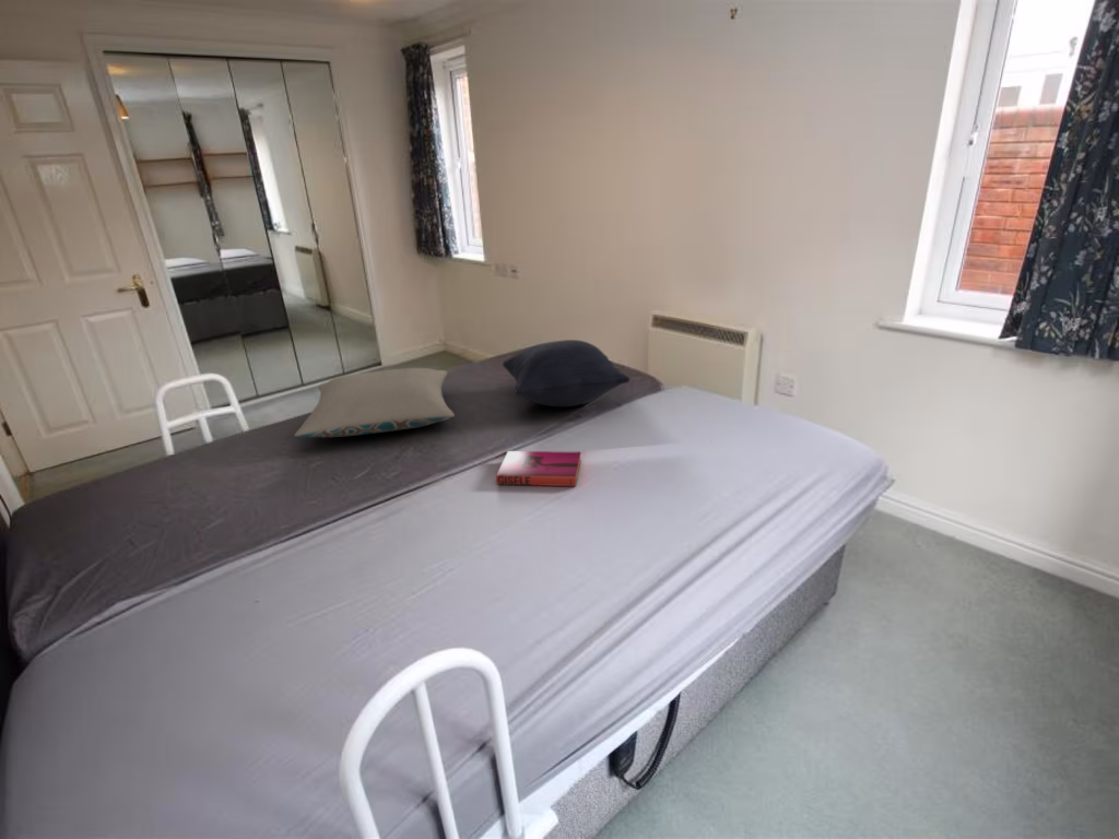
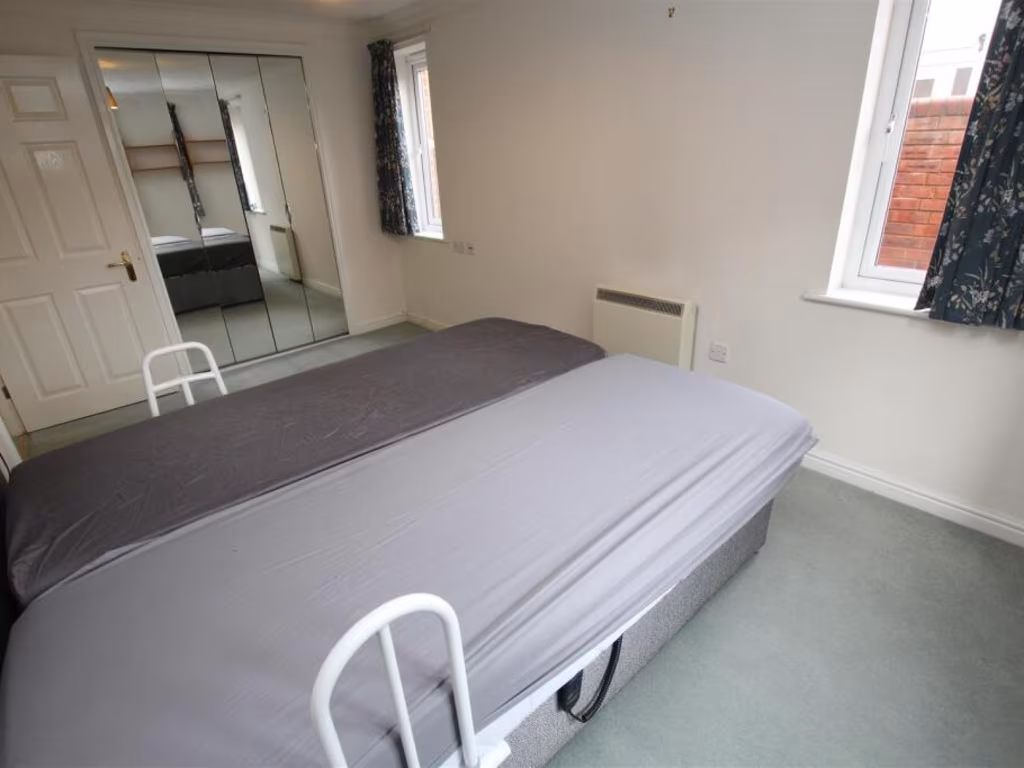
- pillow [293,367,456,439]
- hardback book [495,450,582,487]
- pillow [502,339,632,407]
